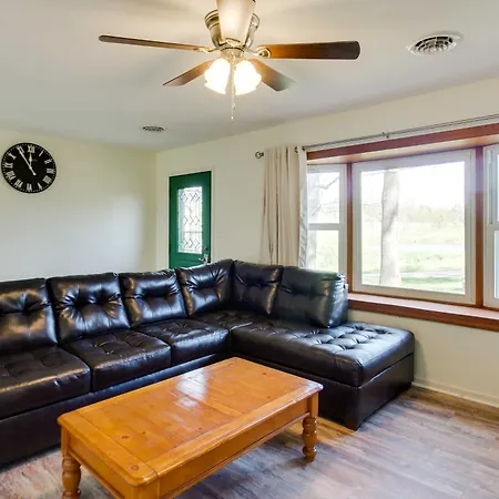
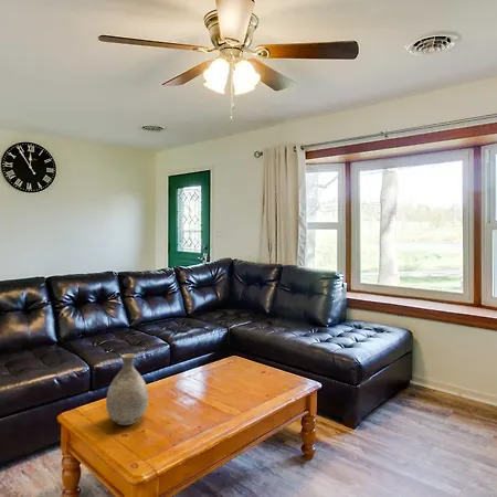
+ vase [105,352,149,426]
